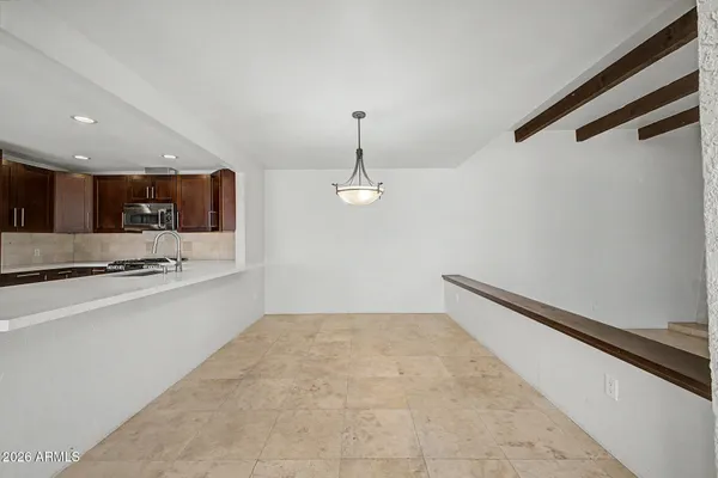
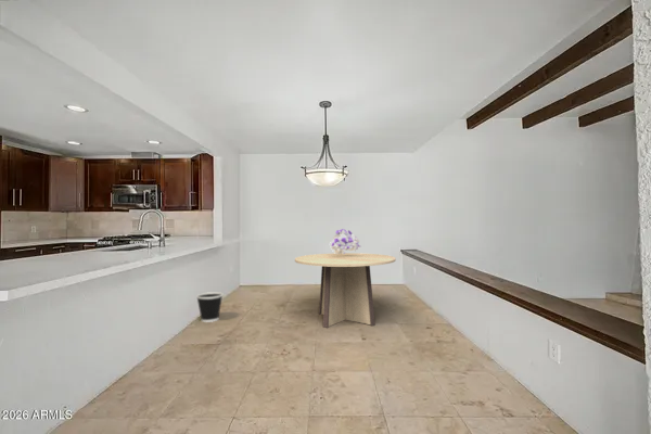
+ bouquet [329,228,361,254]
+ dining table [294,252,397,329]
+ wastebasket [195,291,225,323]
